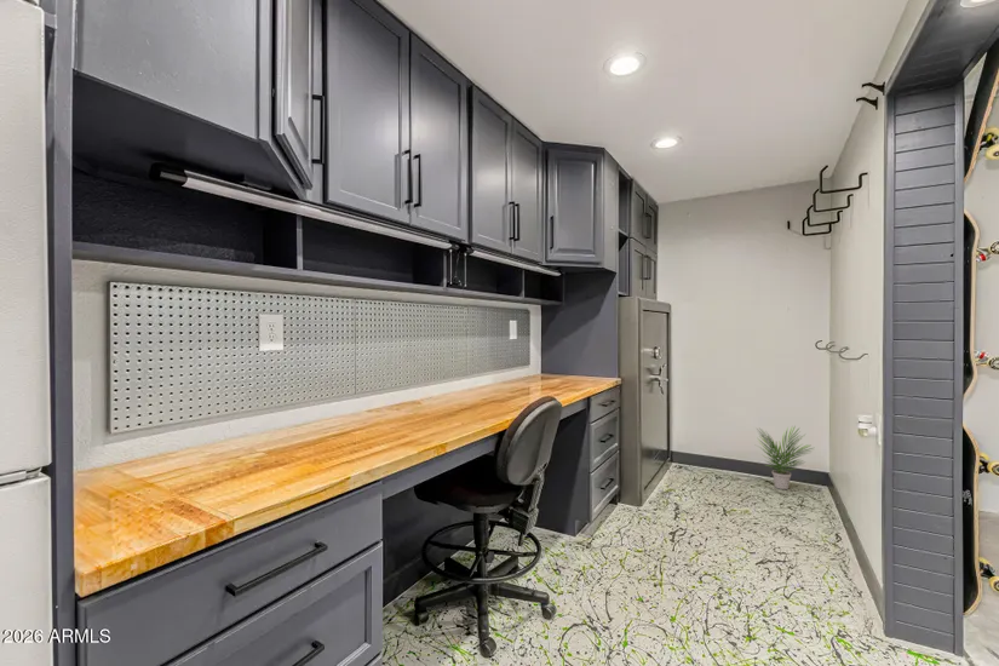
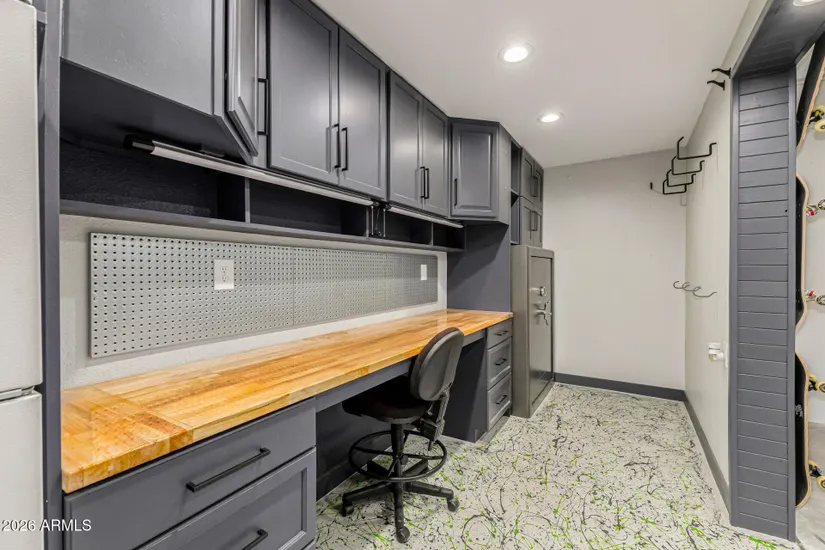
- potted plant [754,425,814,490]
